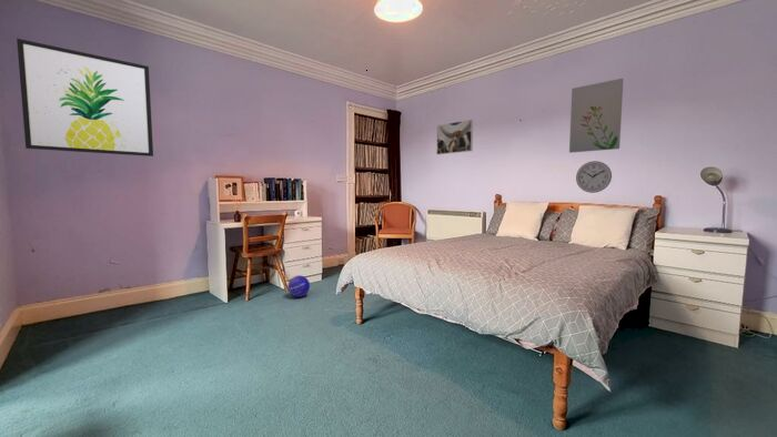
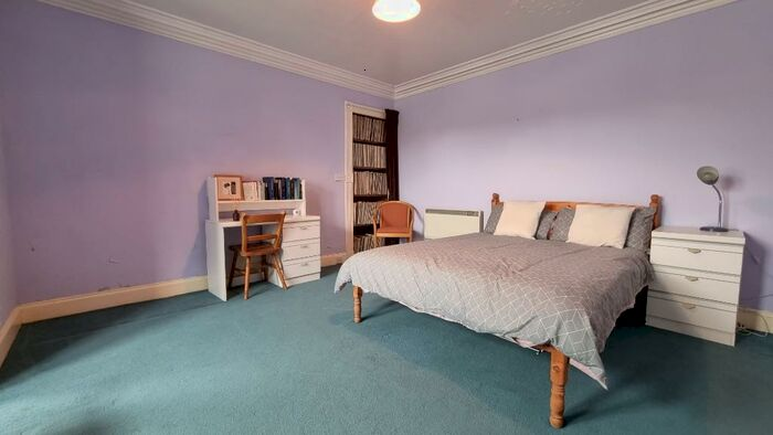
- wall clock [575,160,613,194]
- wall art [568,78,625,154]
- decorative ball [286,274,311,298]
- wall art [16,38,154,157]
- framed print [435,119,474,155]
